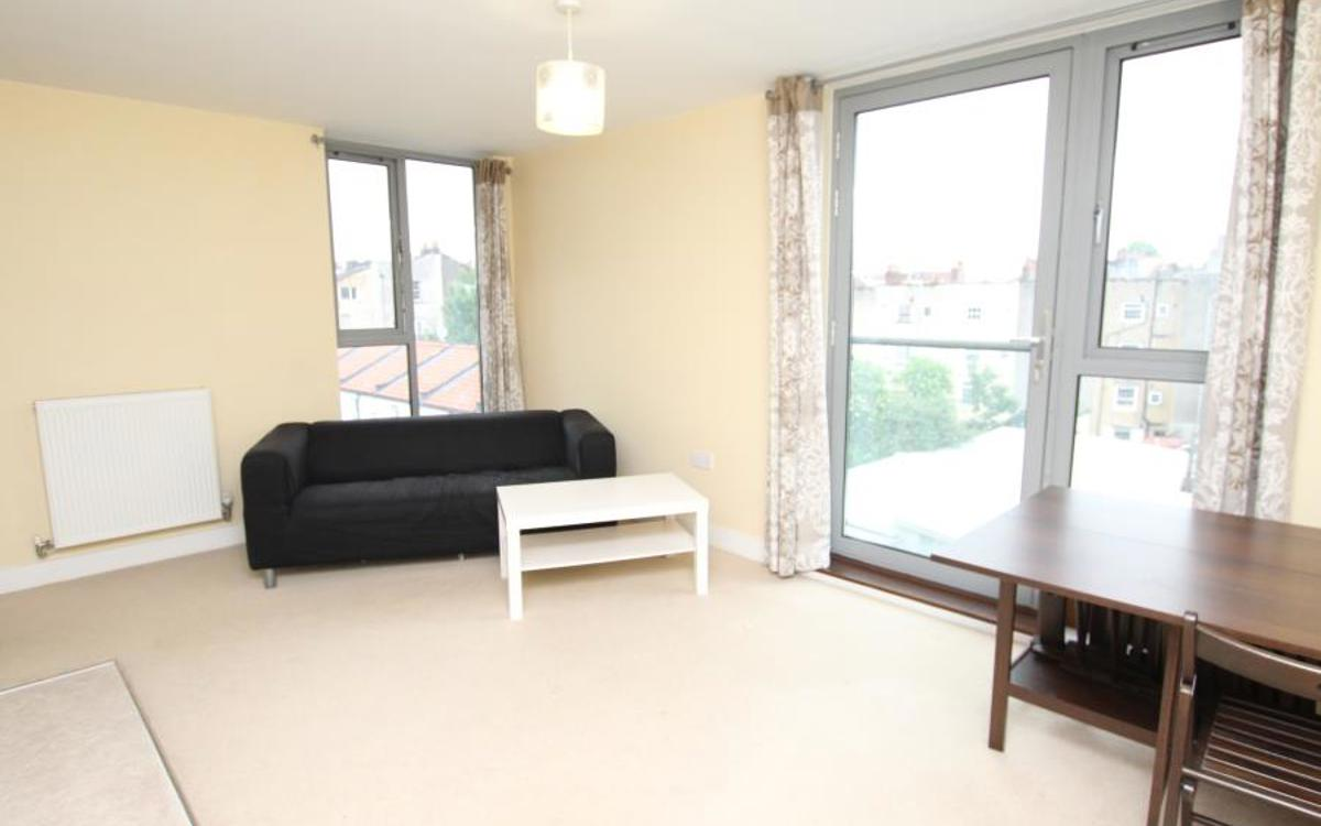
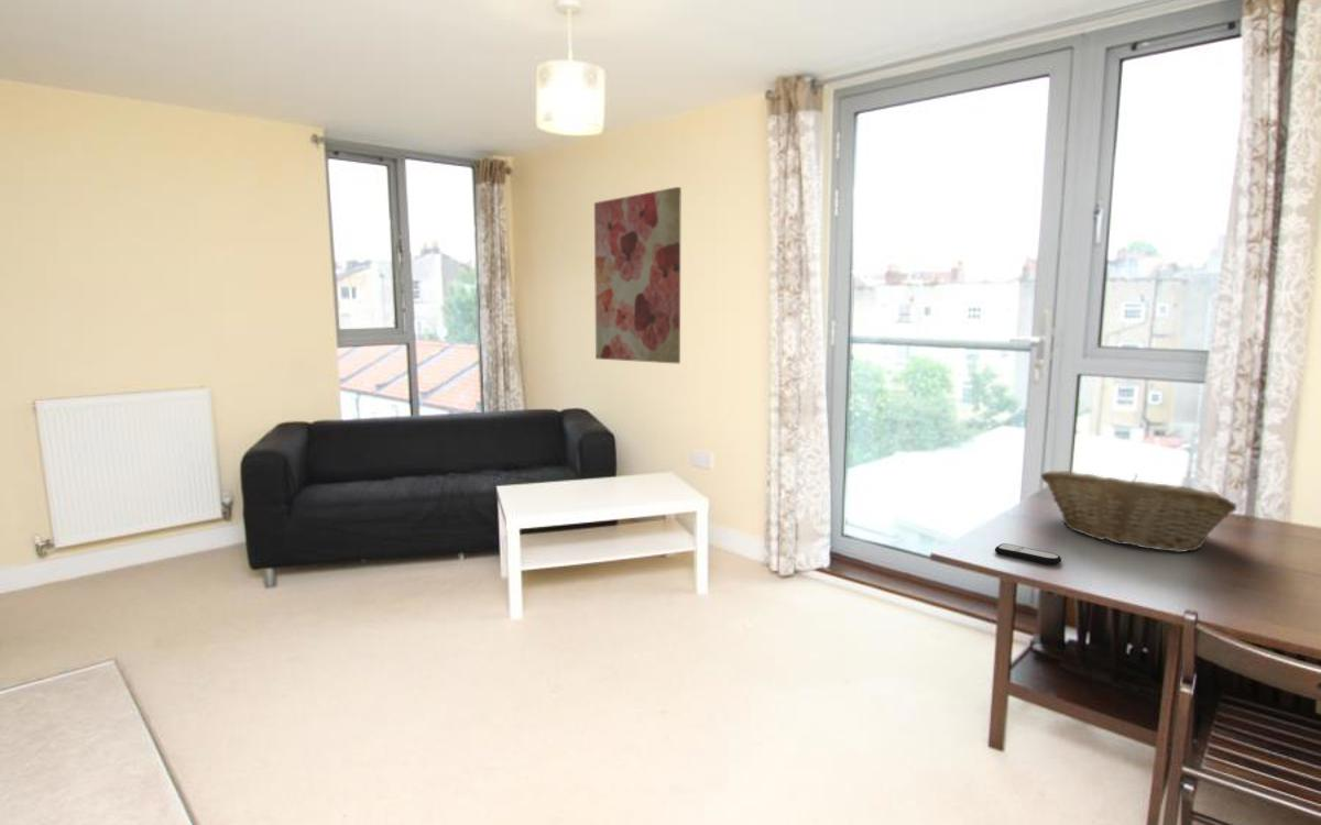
+ fruit basket [1040,470,1237,553]
+ wall art [593,186,683,365]
+ remote control [994,542,1062,566]
